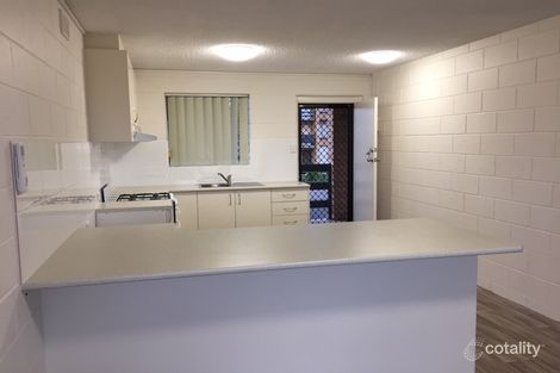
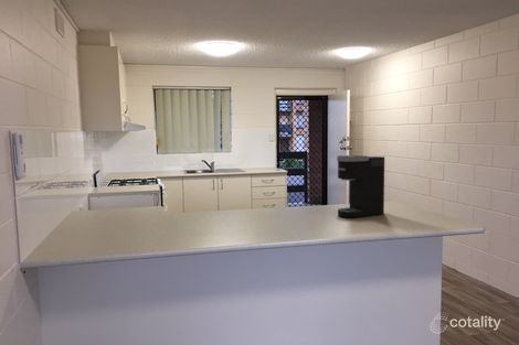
+ coffee maker [336,154,385,219]
